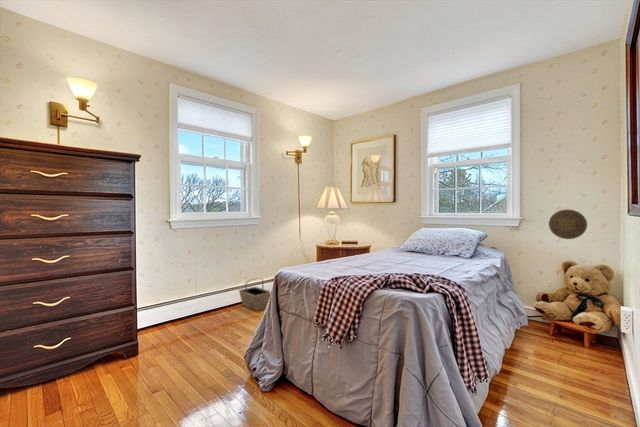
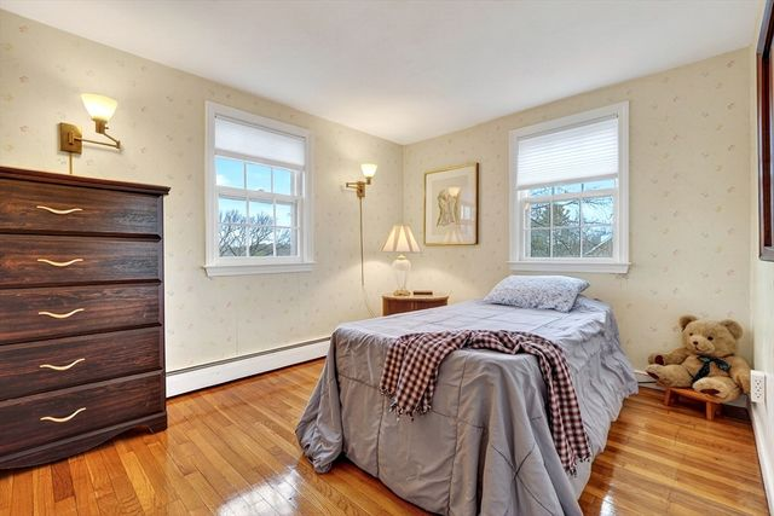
- basket [238,277,271,312]
- decorative plate [548,208,588,240]
